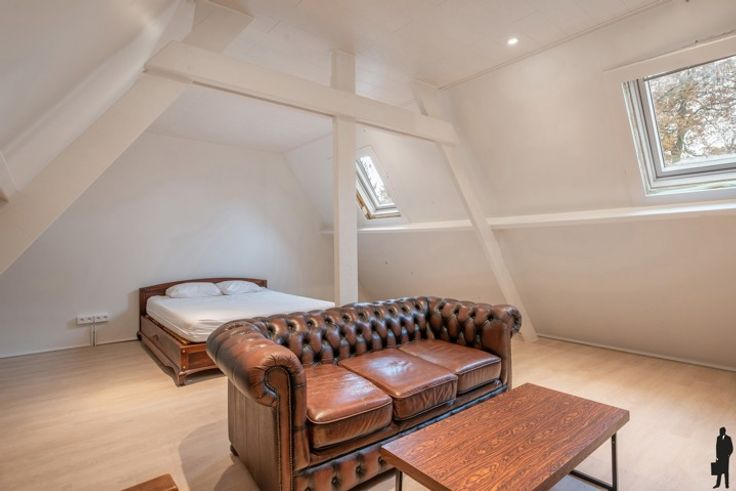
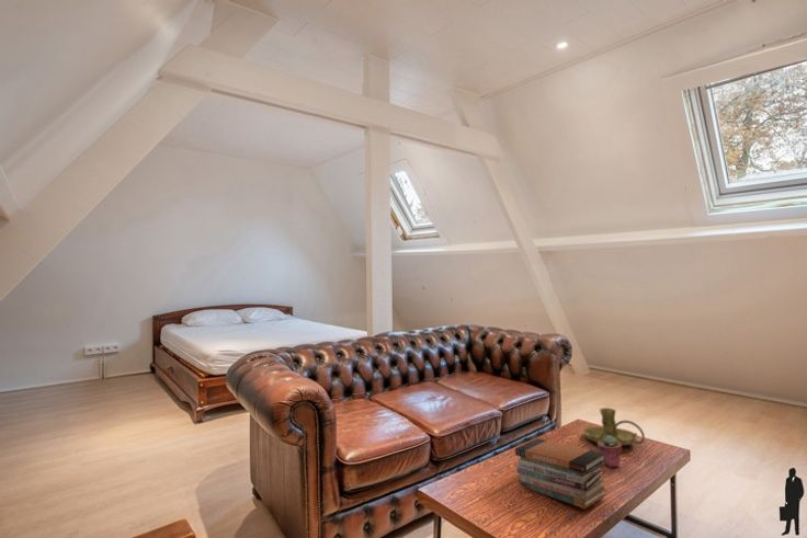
+ potted succulent [596,435,623,468]
+ book stack [514,437,607,511]
+ candle holder [582,407,646,446]
